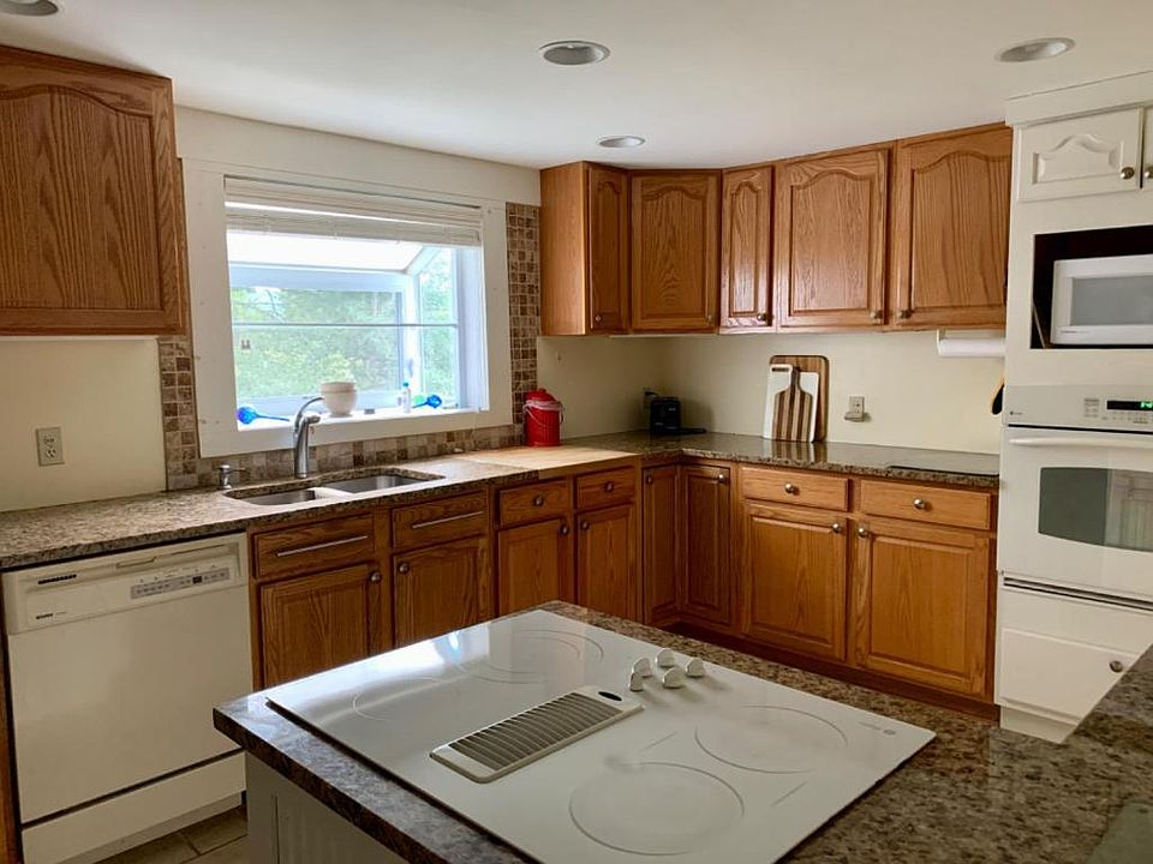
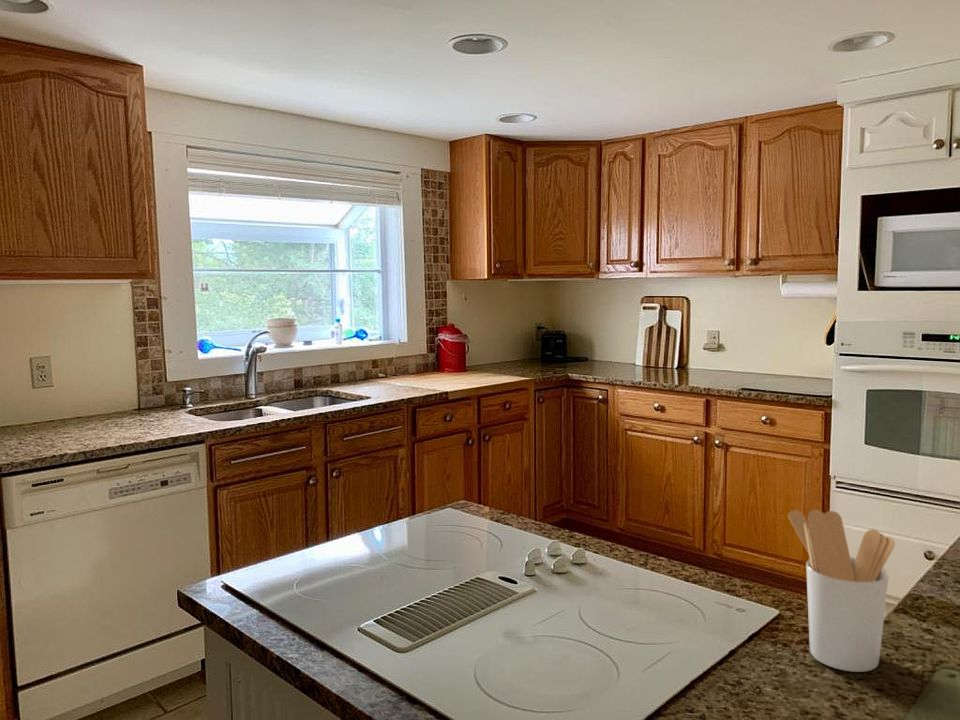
+ utensil holder [787,509,896,673]
